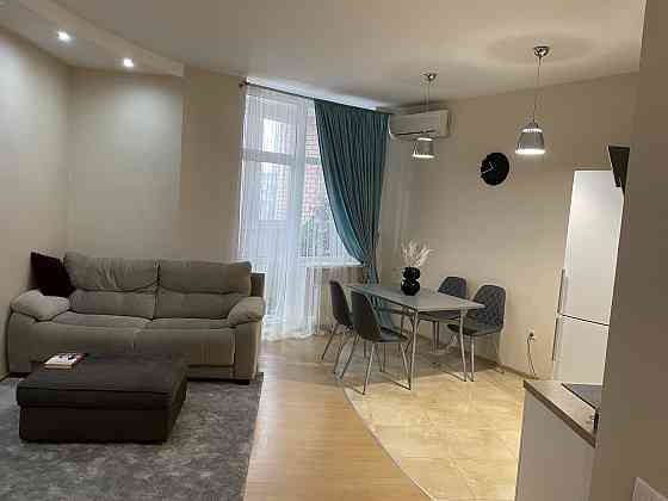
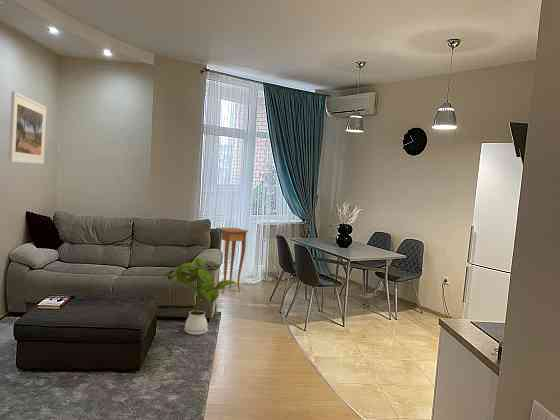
+ house plant [163,257,238,336]
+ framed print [8,90,47,165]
+ side table [214,227,249,295]
